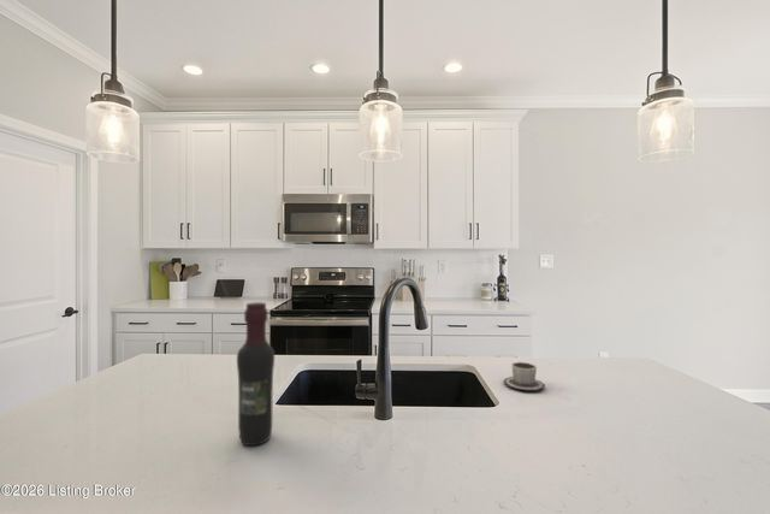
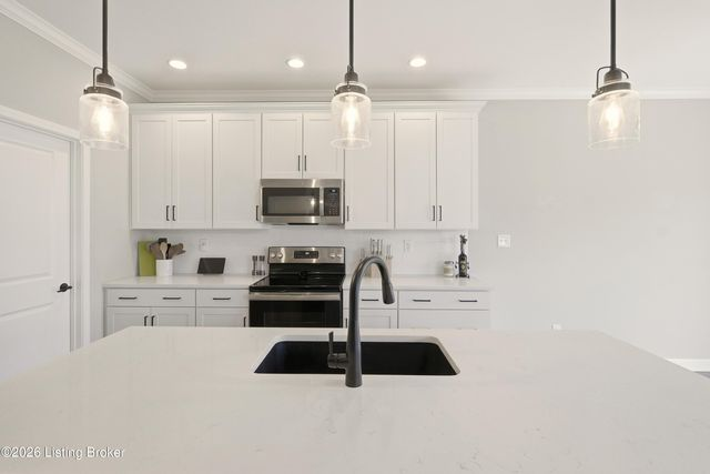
- wine bottle [236,301,276,447]
- cup [503,361,546,392]
